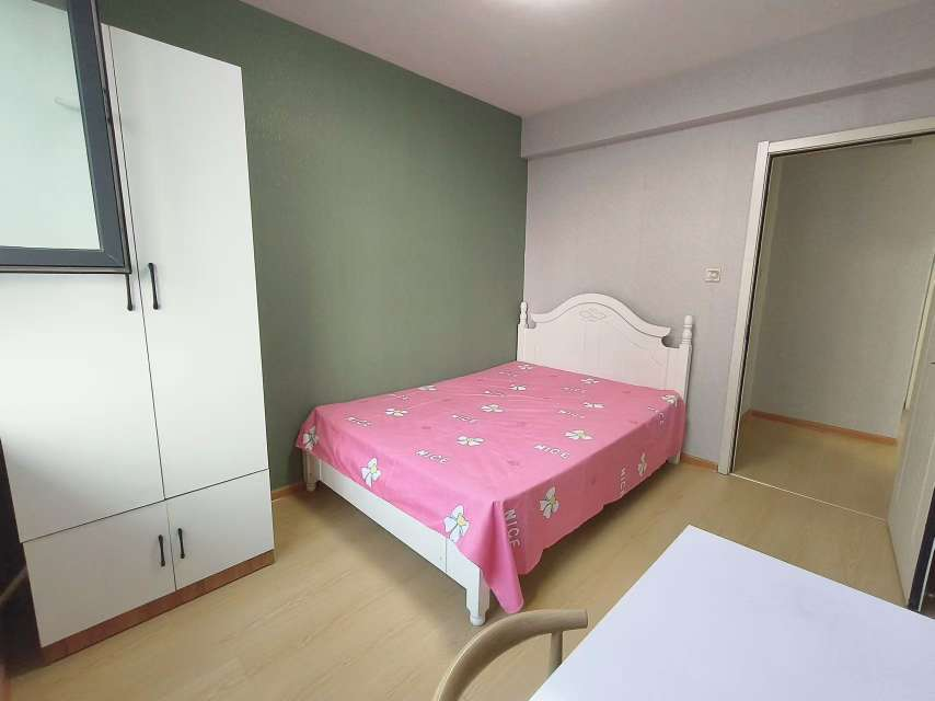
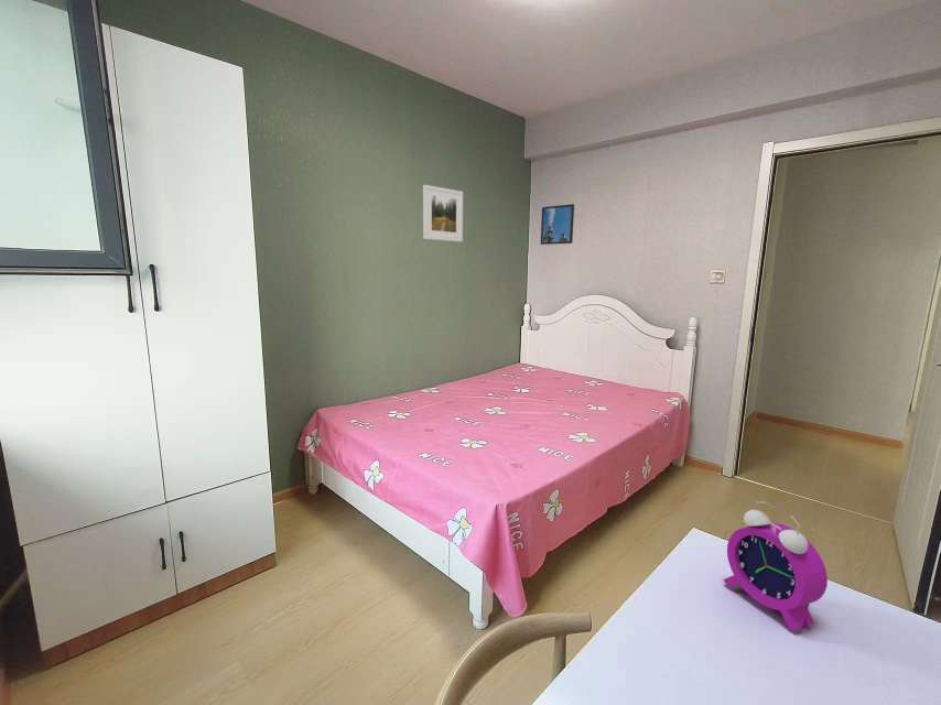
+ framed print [540,203,575,246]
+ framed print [422,184,464,242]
+ alarm clock [723,501,829,631]
